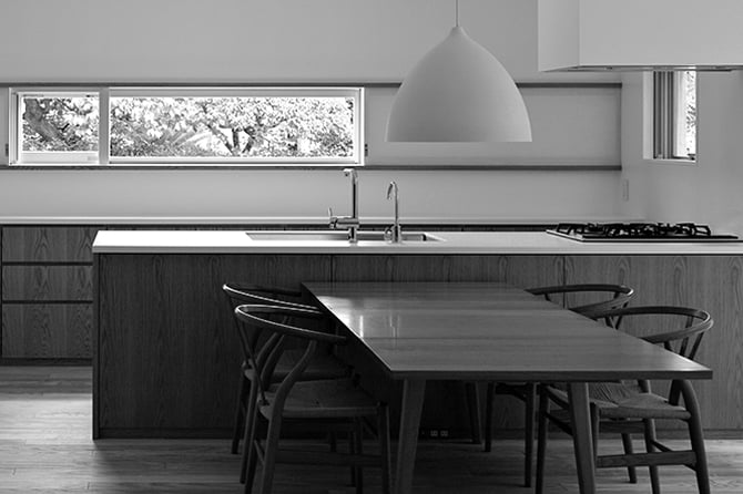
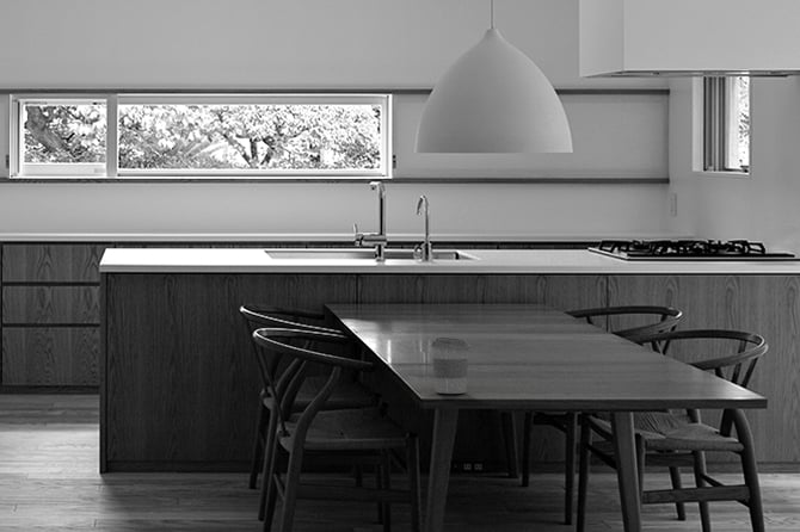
+ coffee cup [430,335,472,395]
